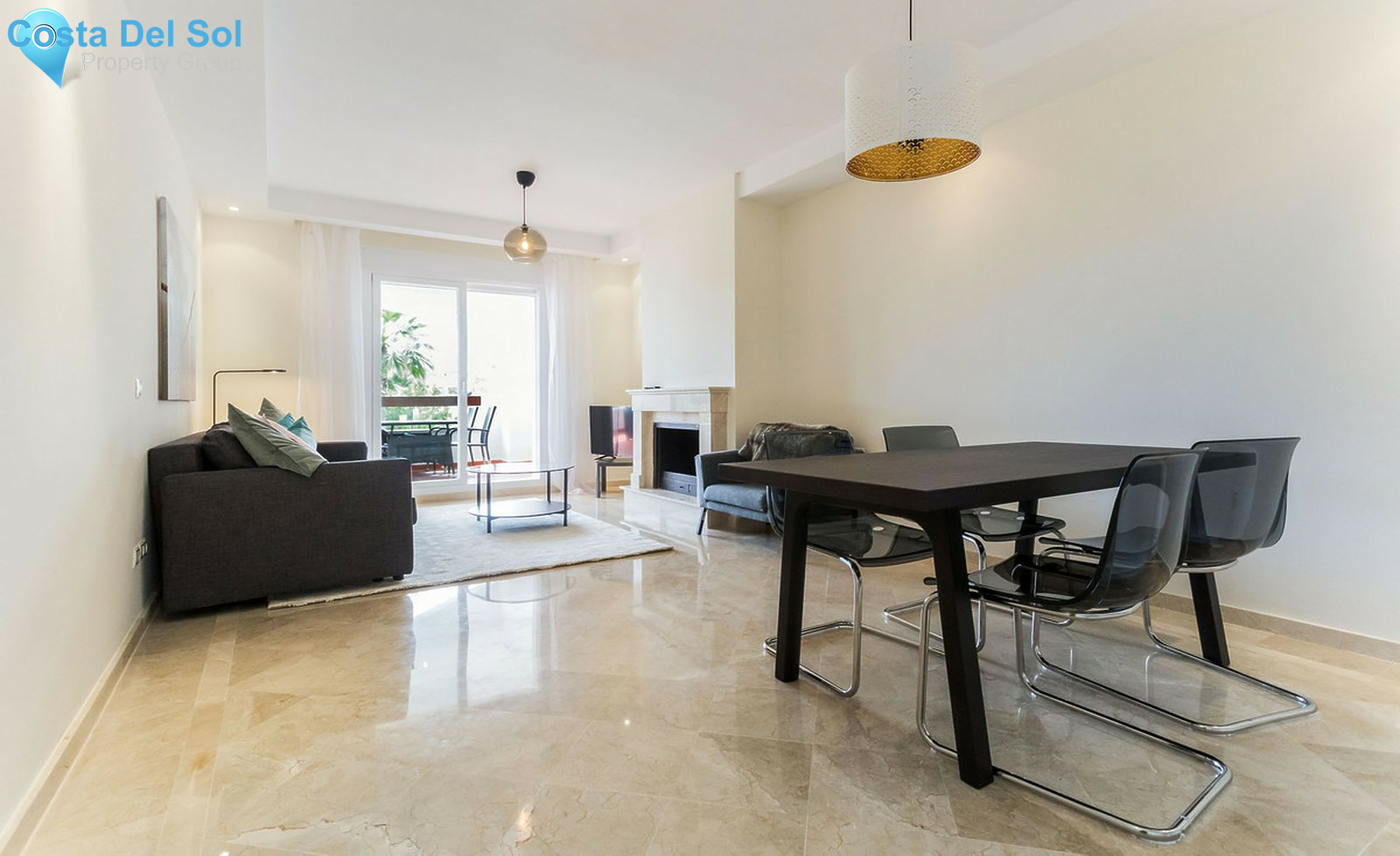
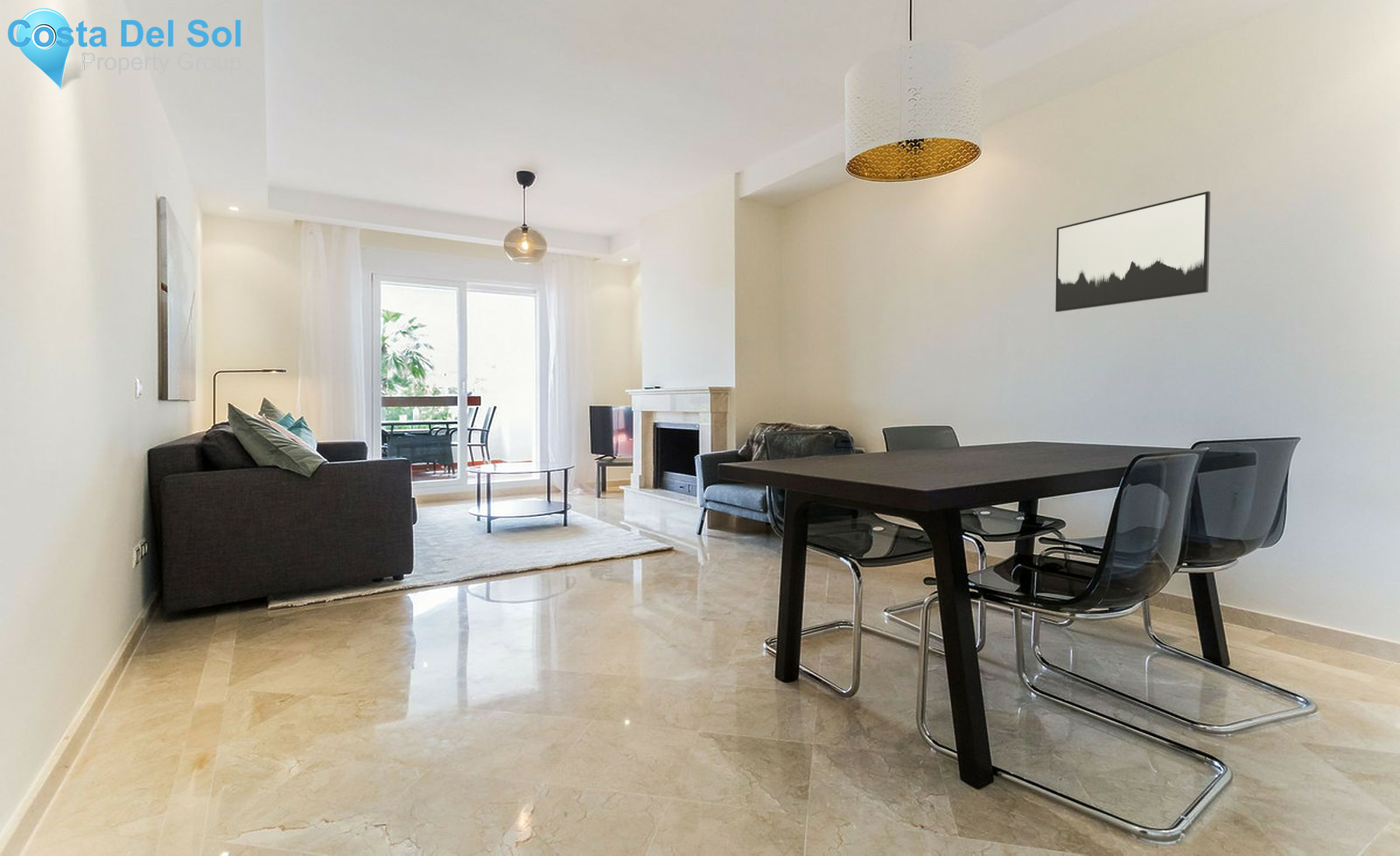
+ wall art [1055,191,1211,313]
